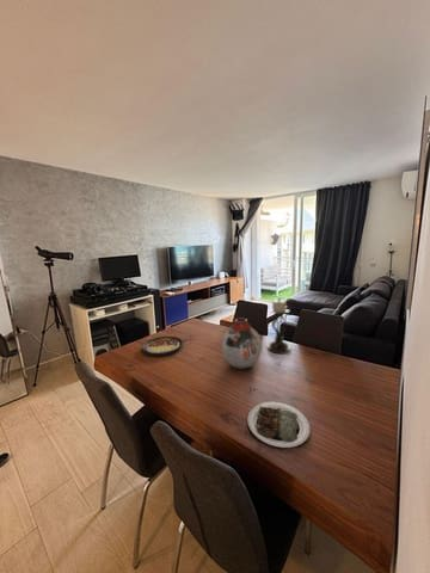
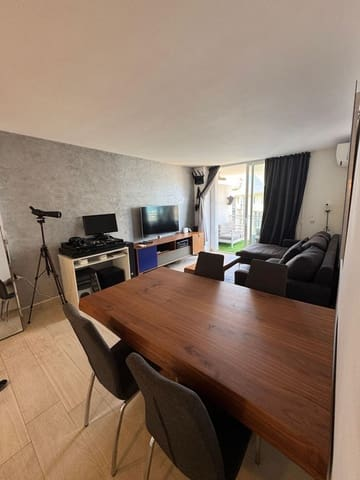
- plate [141,335,184,357]
- plate [246,401,311,450]
- vase [220,318,263,371]
- candle holder [266,297,291,355]
